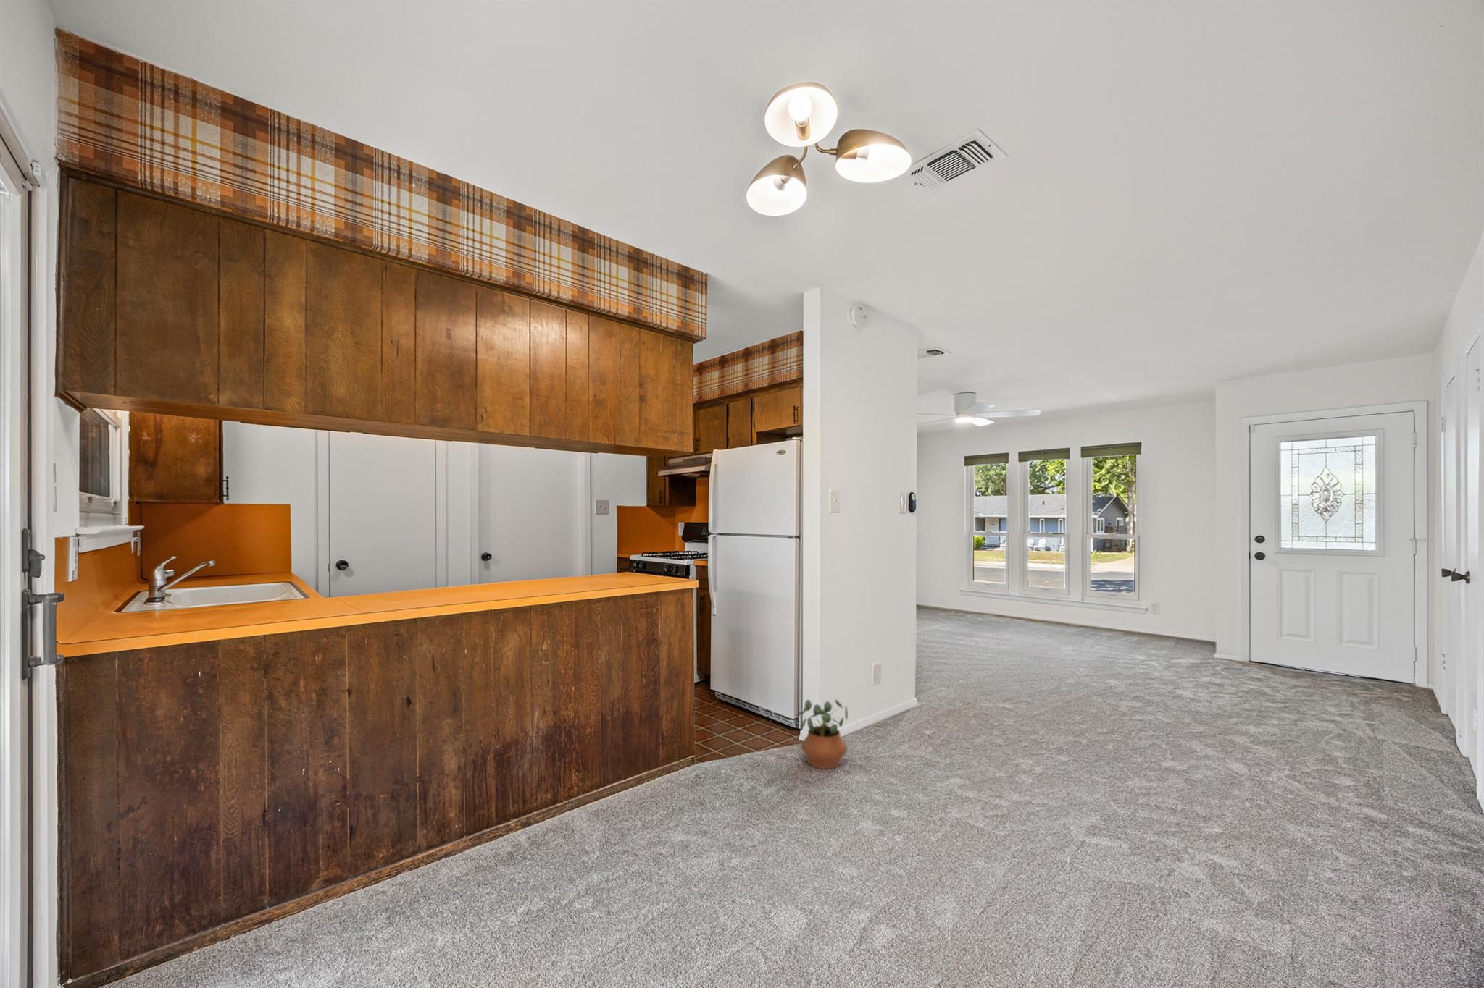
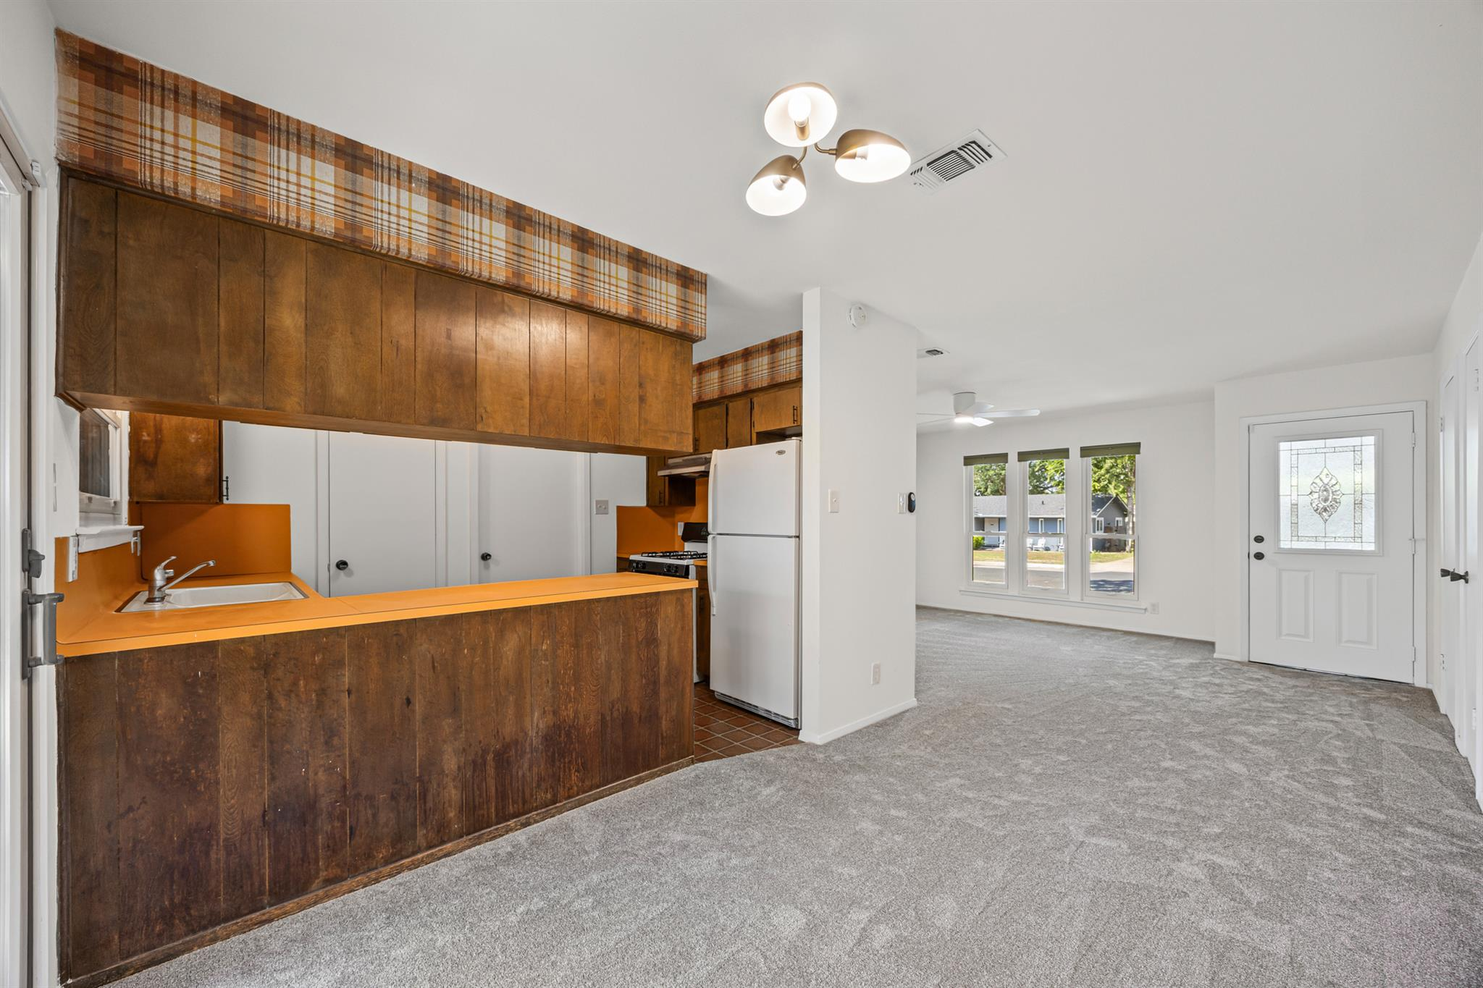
- potted plant [794,698,848,770]
